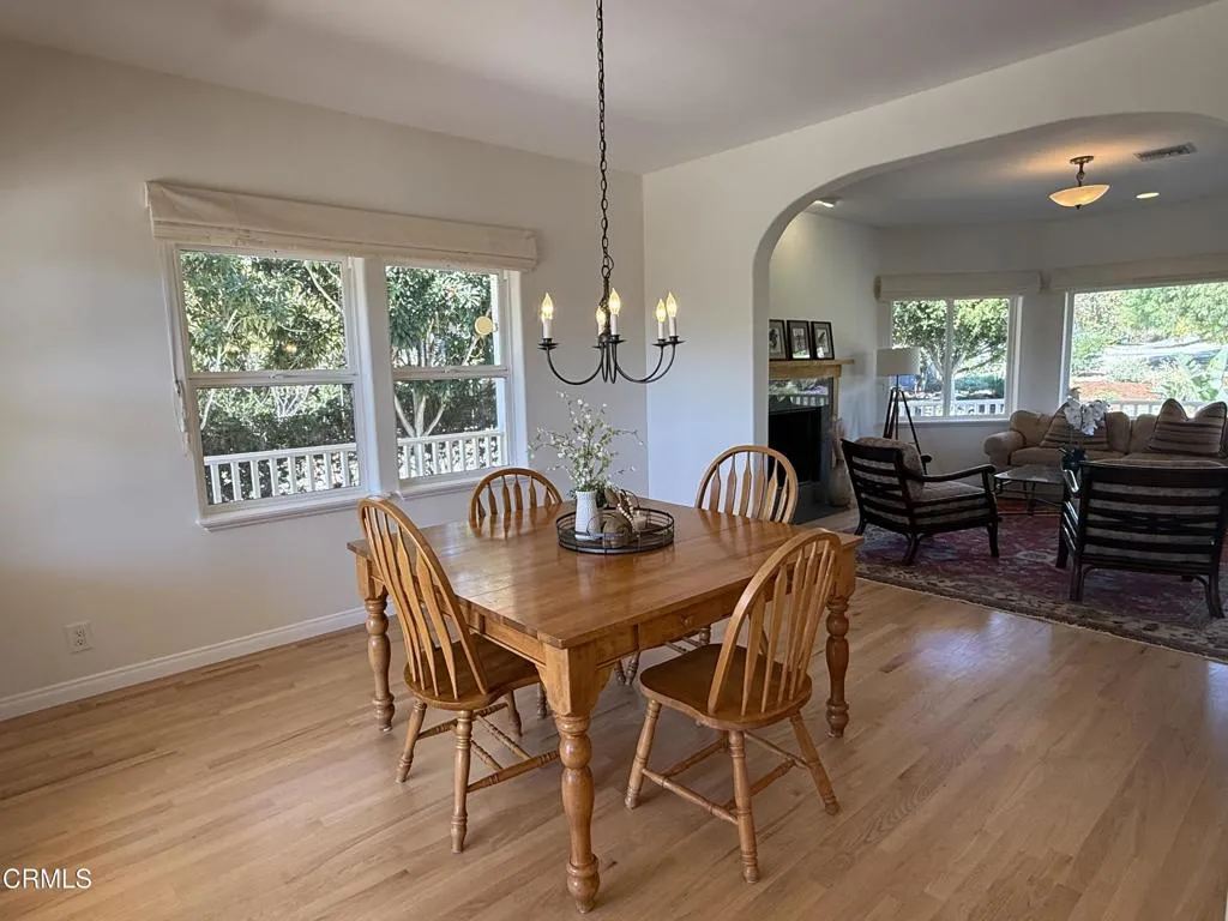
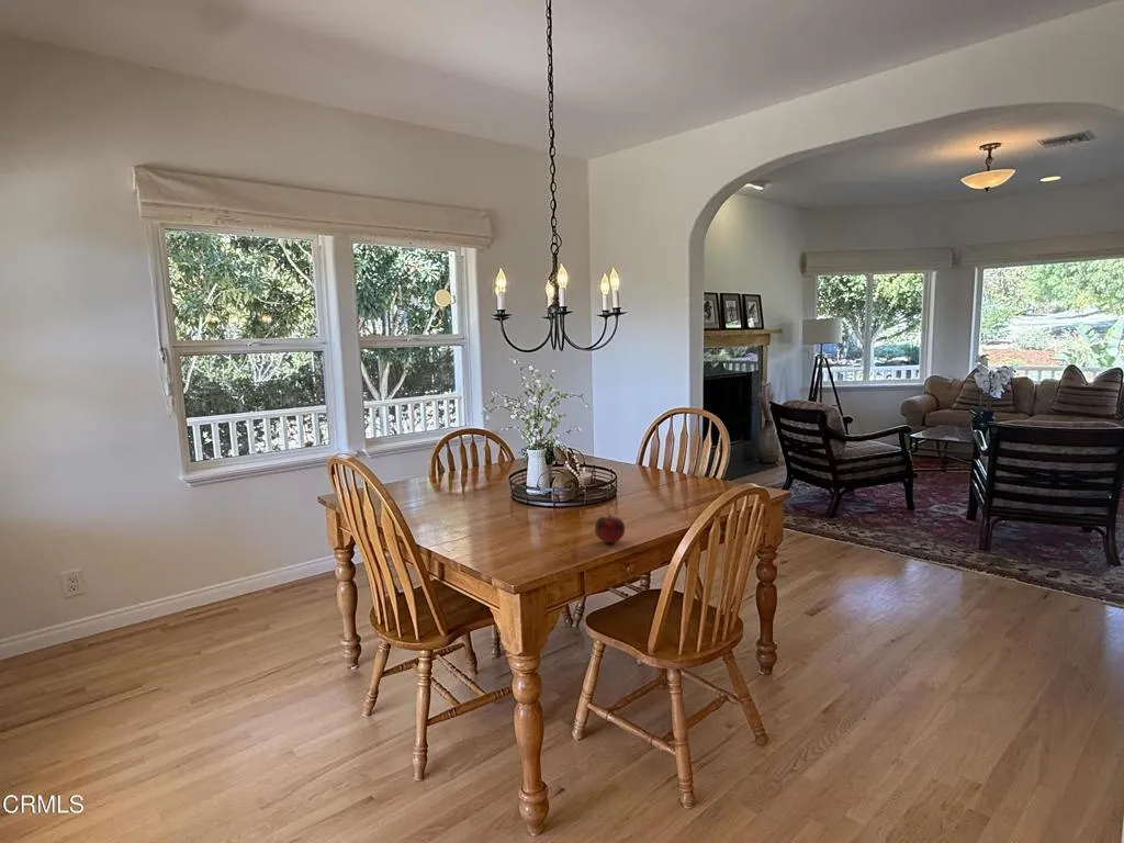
+ fruit [594,513,626,543]
